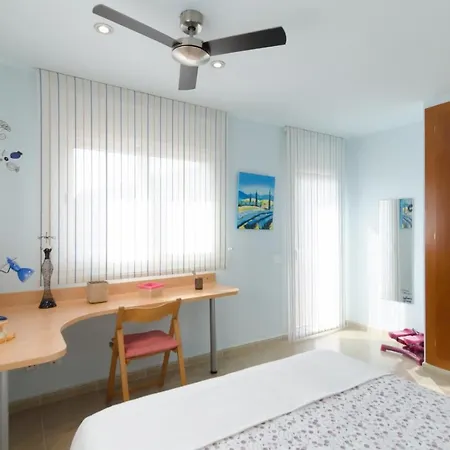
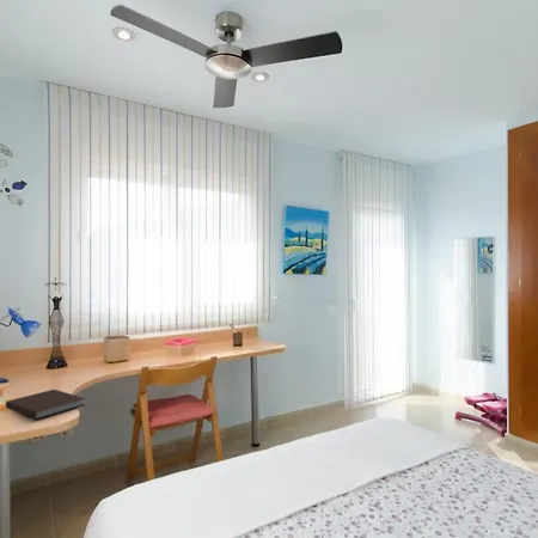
+ notebook [5,389,86,421]
